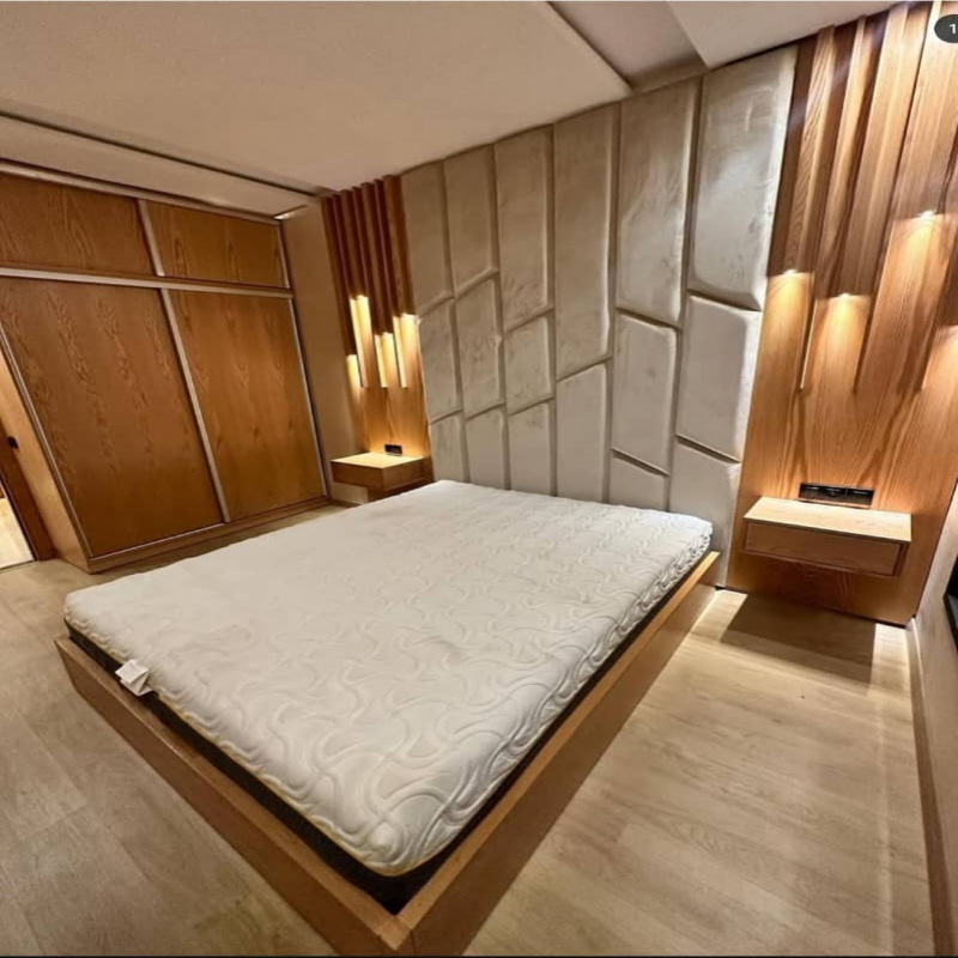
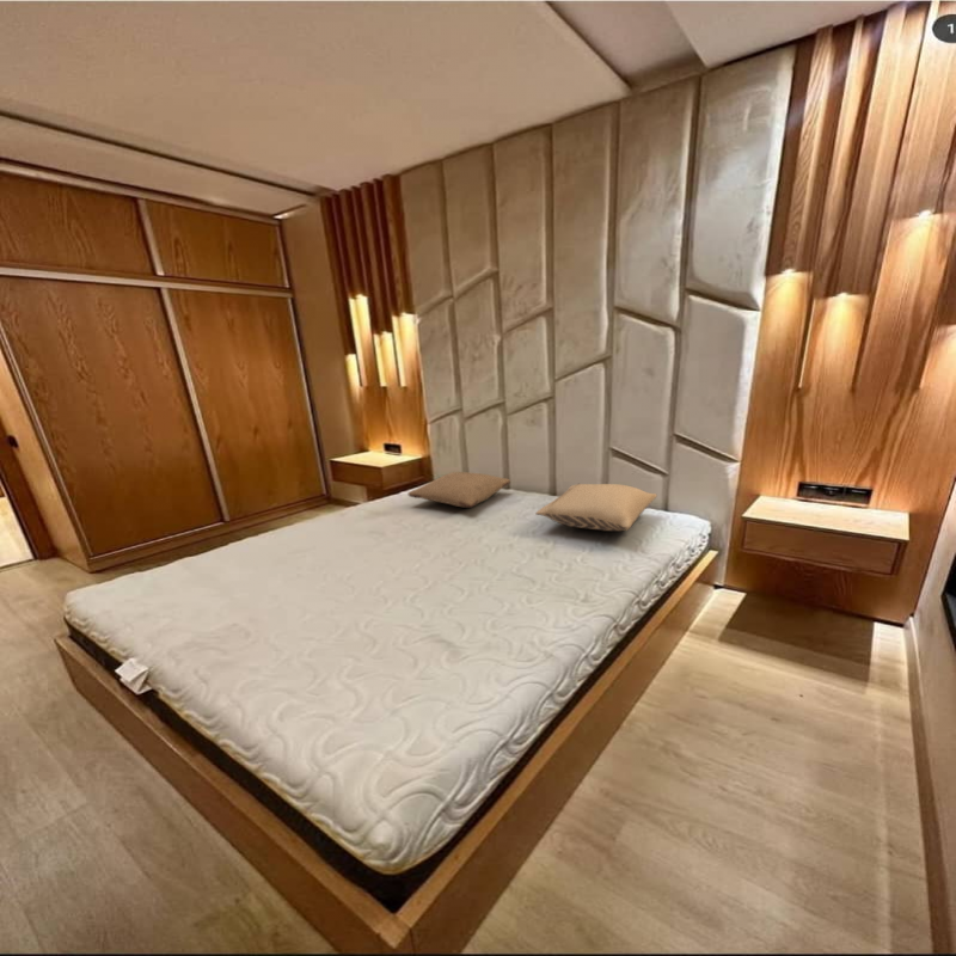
+ pillow [534,483,658,532]
+ pillow [407,471,511,508]
